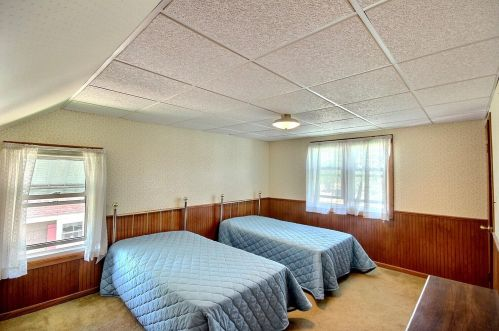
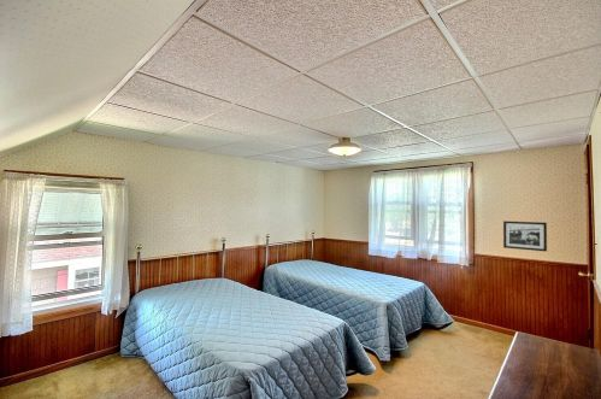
+ picture frame [502,219,548,253]
